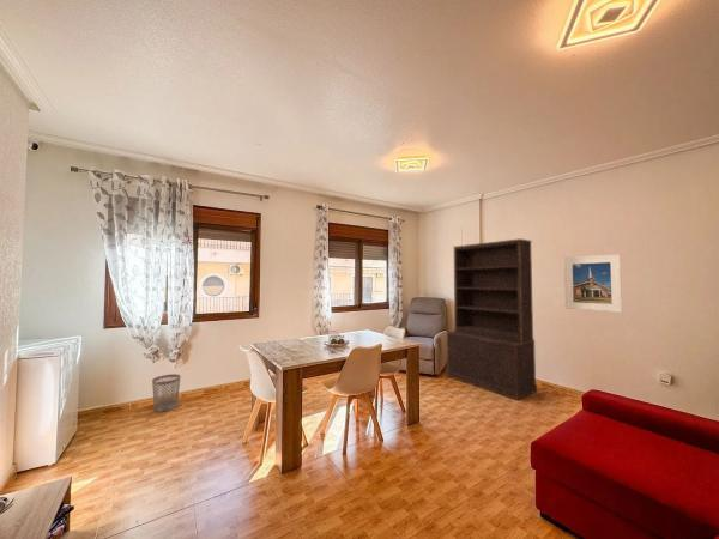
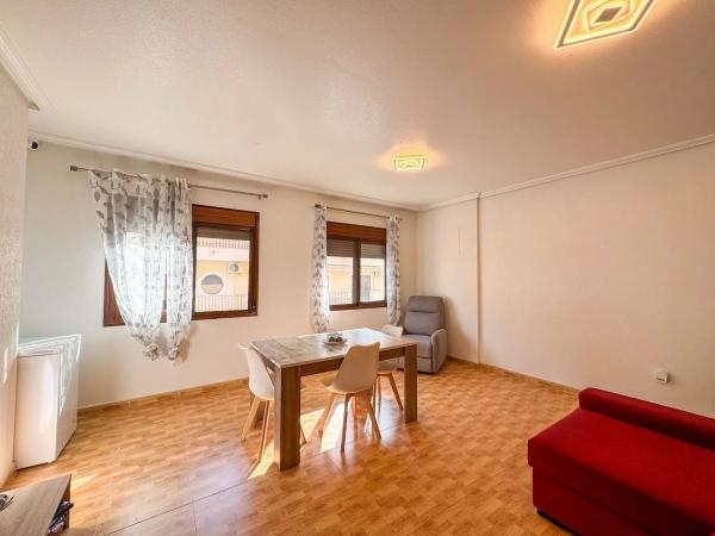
- wastebasket [151,373,182,413]
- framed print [563,253,623,314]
- bookcase [446,237,538,401]
